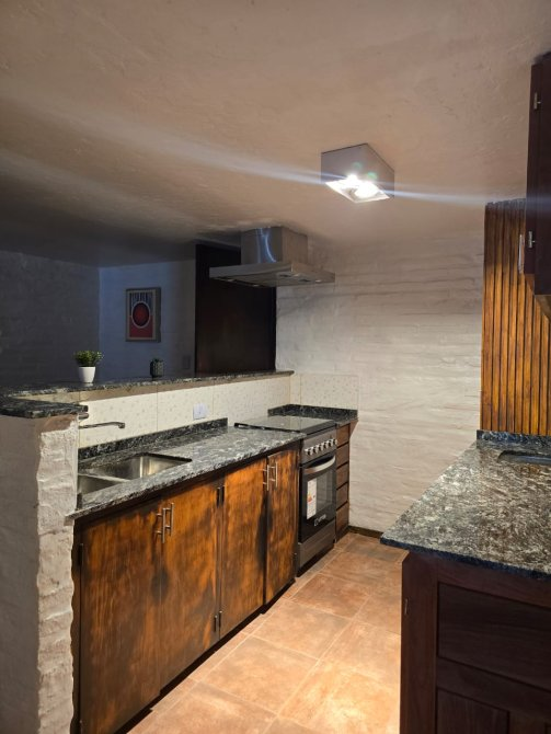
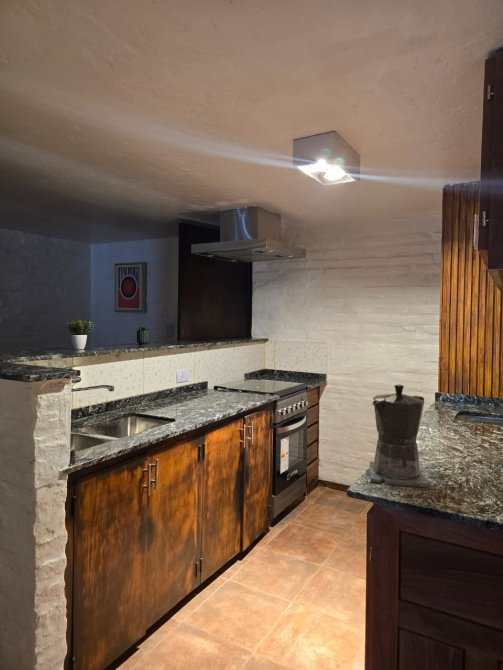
+ coffee maker [369,383,428,488]
